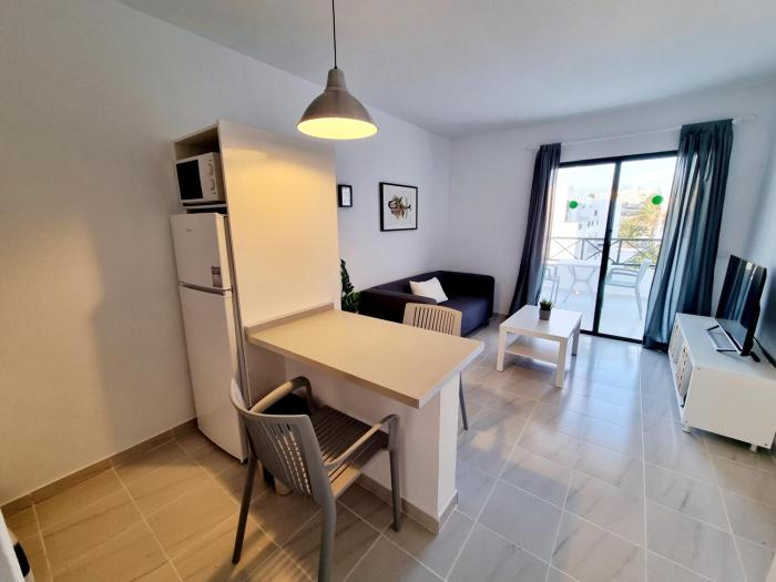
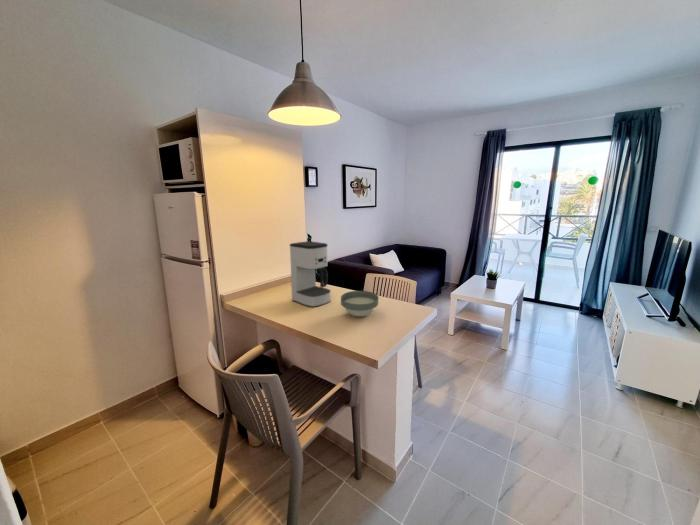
+ bowl [340,290,379,318]
+ coffee maker [289,240,332,308]
